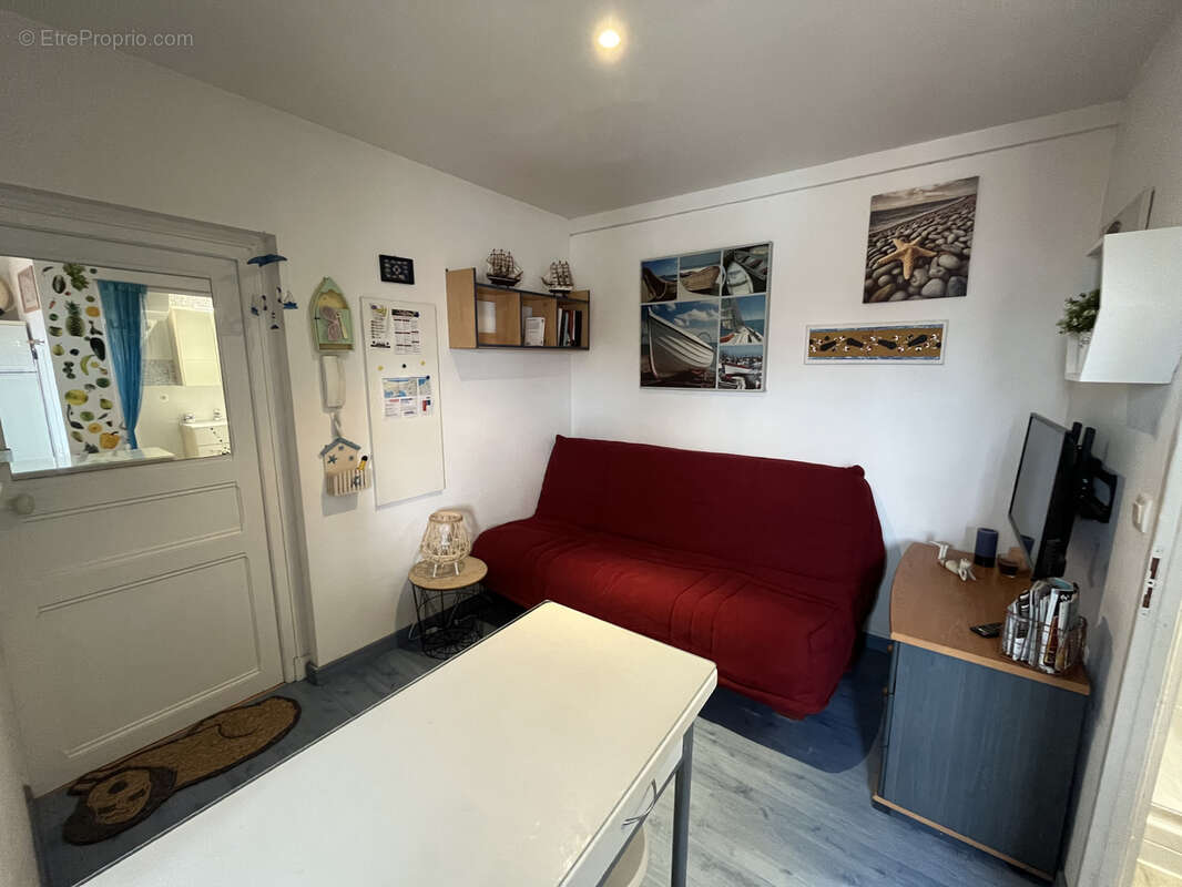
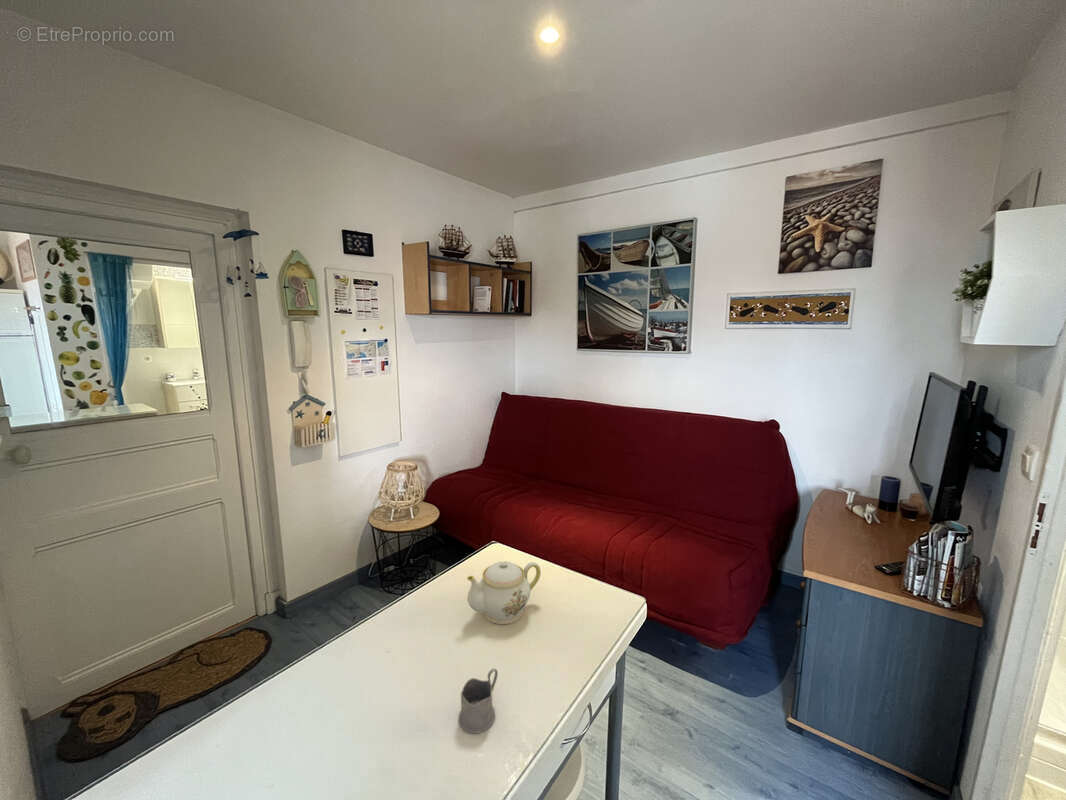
+ teapot [466,560,542,625]
+ tea glass holder [458,668,499,734]
